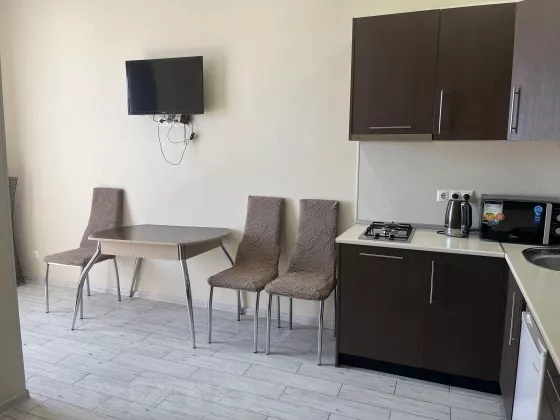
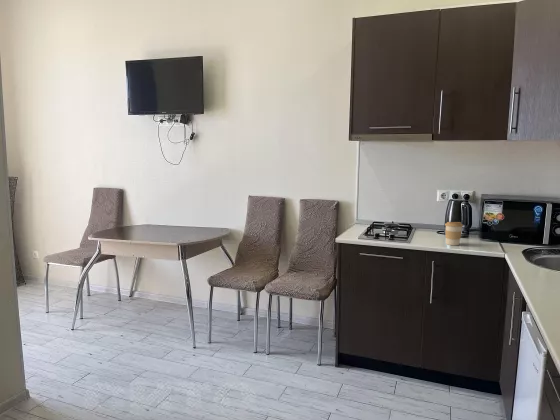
+ coffee cup [444,221,464,246]
